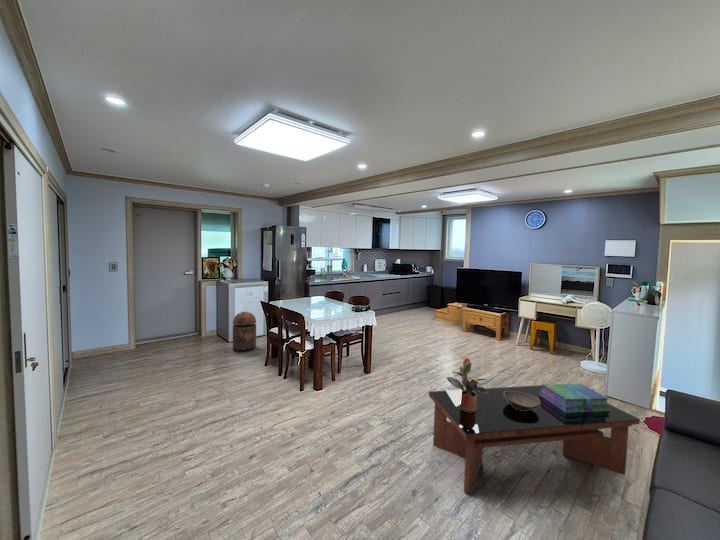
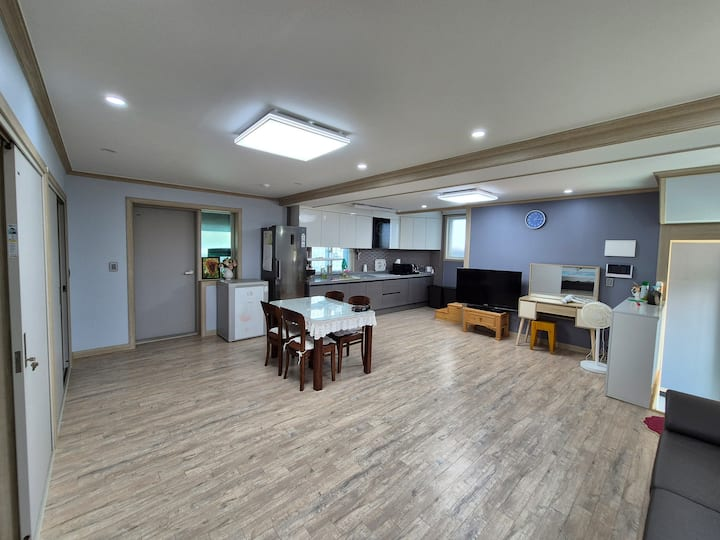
- coffee table [428,384,641,495]
- decorative bowl [504,391,540,410]
- potted plant [446,356,488,412]
- stack of books [539,383,611,413]
- trash can [232,311,257,352]
